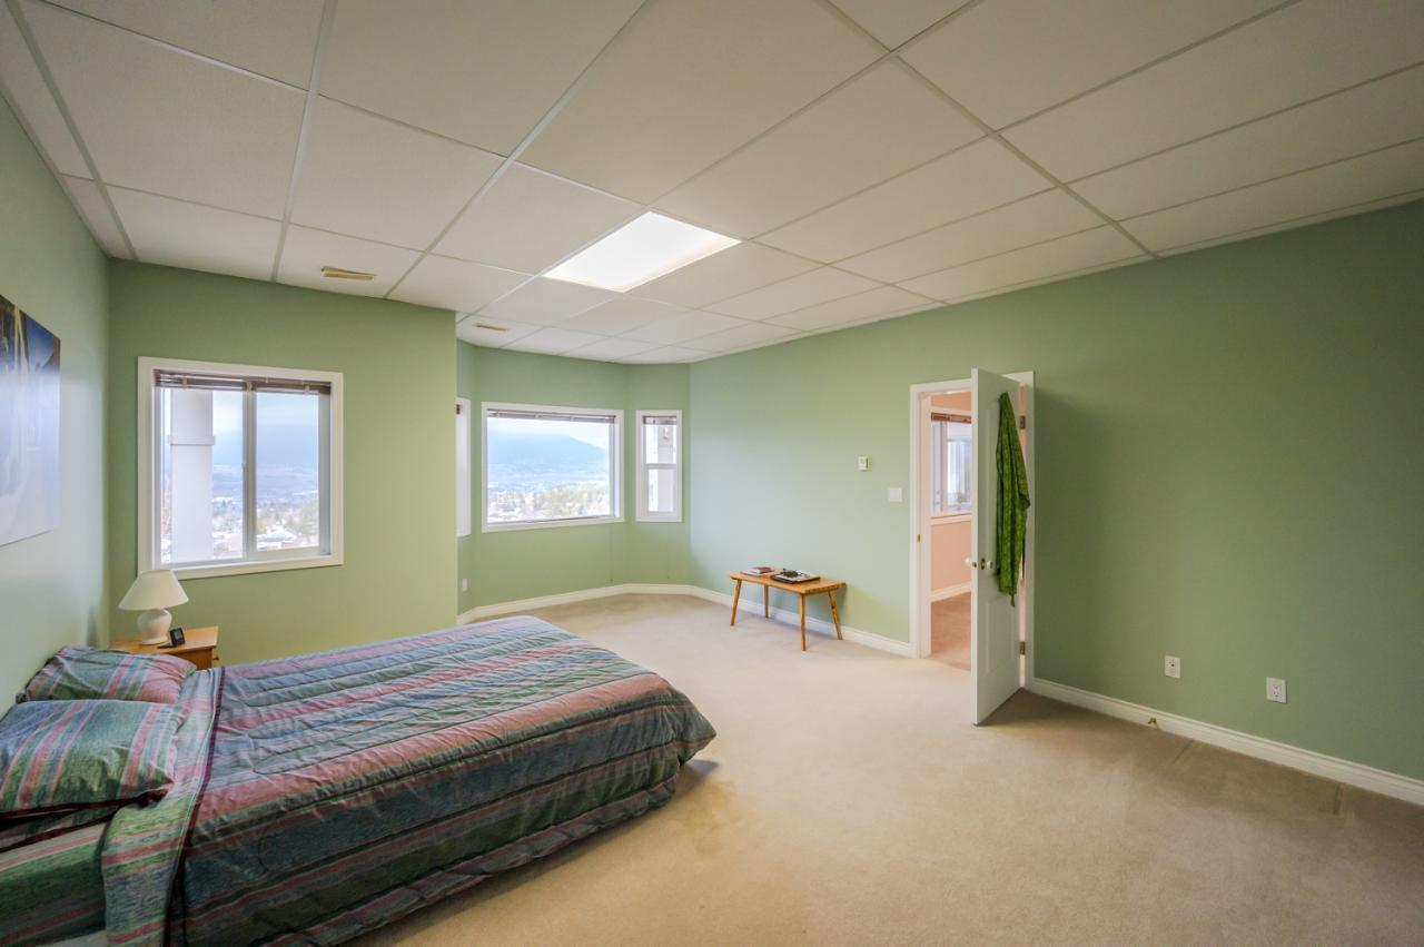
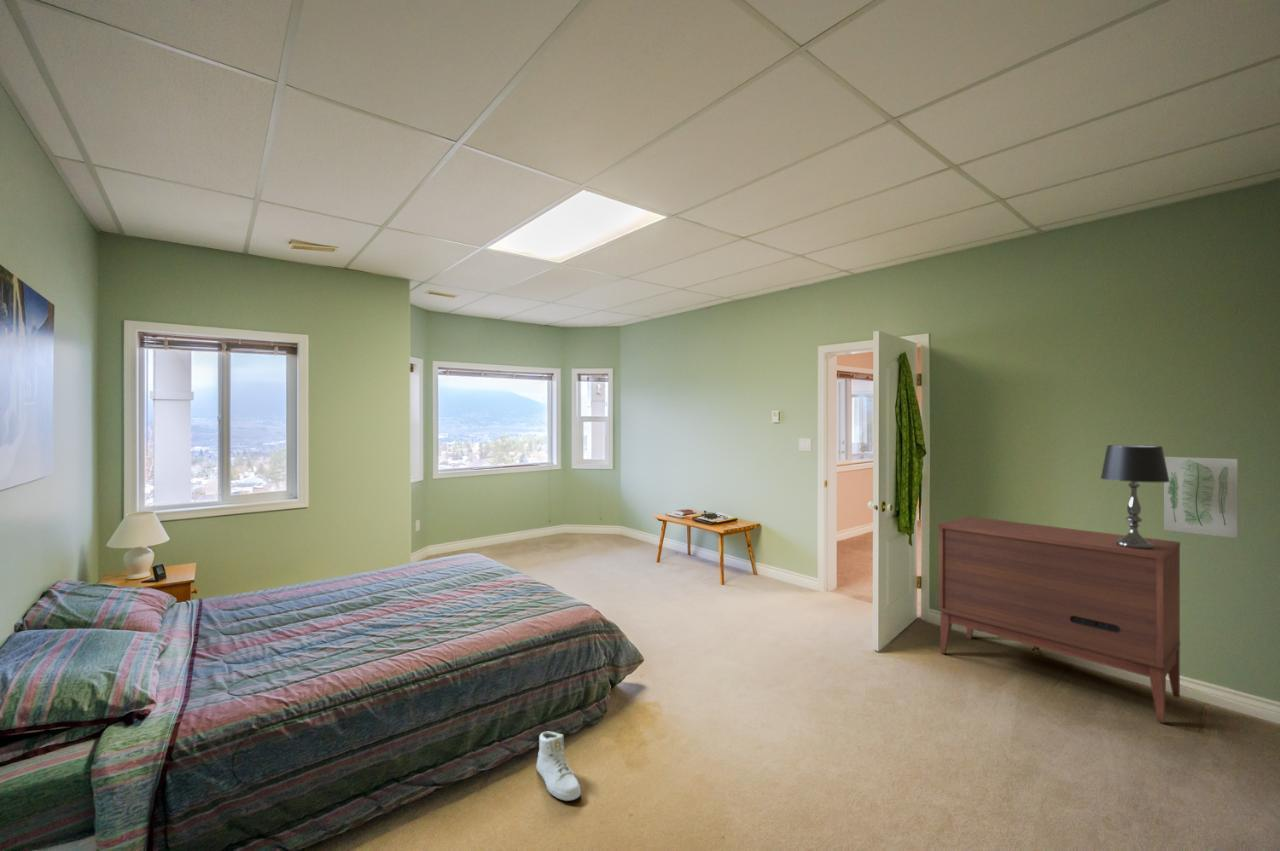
+ table lamp [1100,444,1170,549]
+ sneaker [536,731,582,802]
+ dresser [938,516,1181,724]
+ wall art [1163,456,1239,539]
